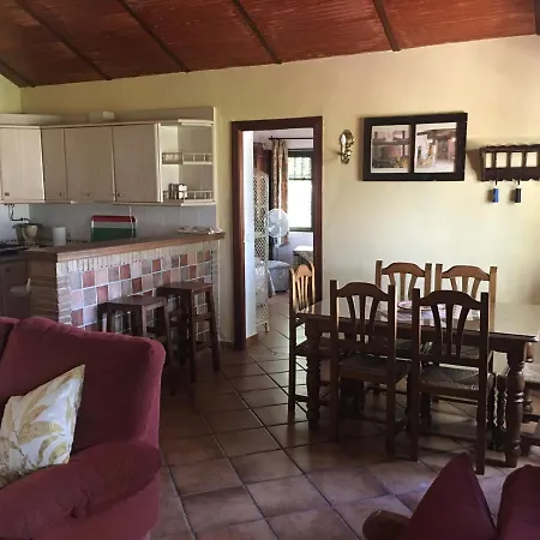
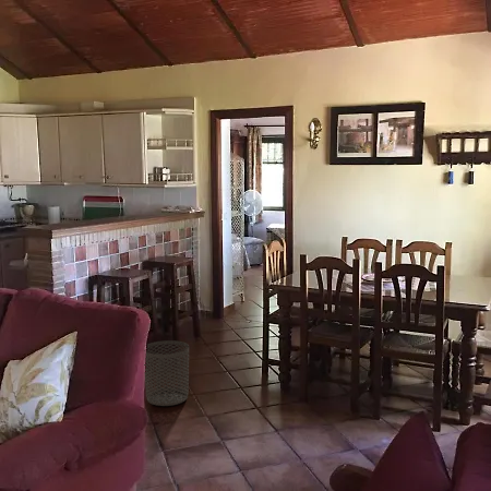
+ waste bin [144,339,190,407]
